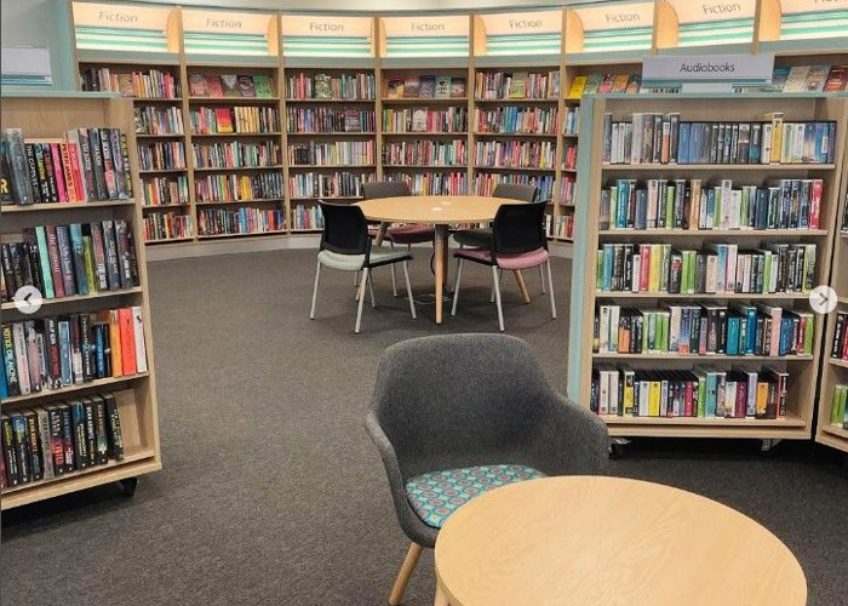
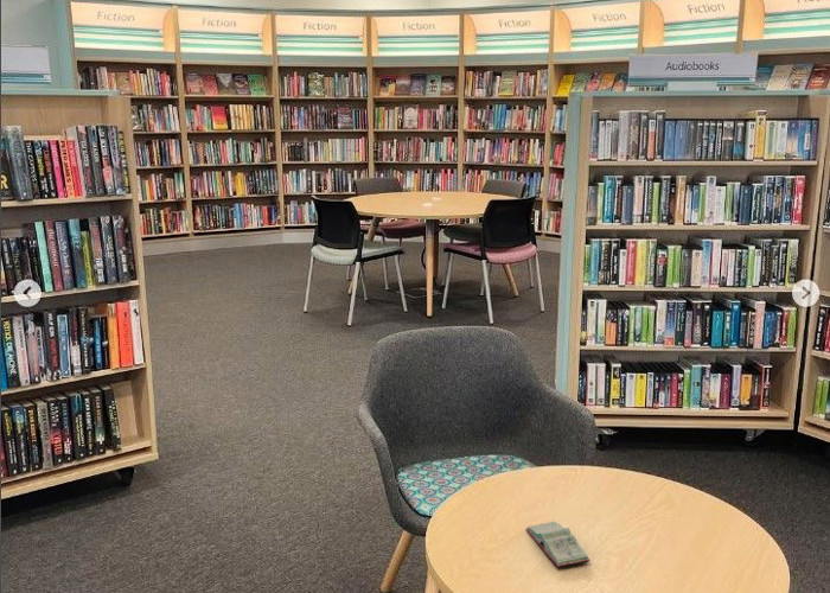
+ book [524,521,592,568]
